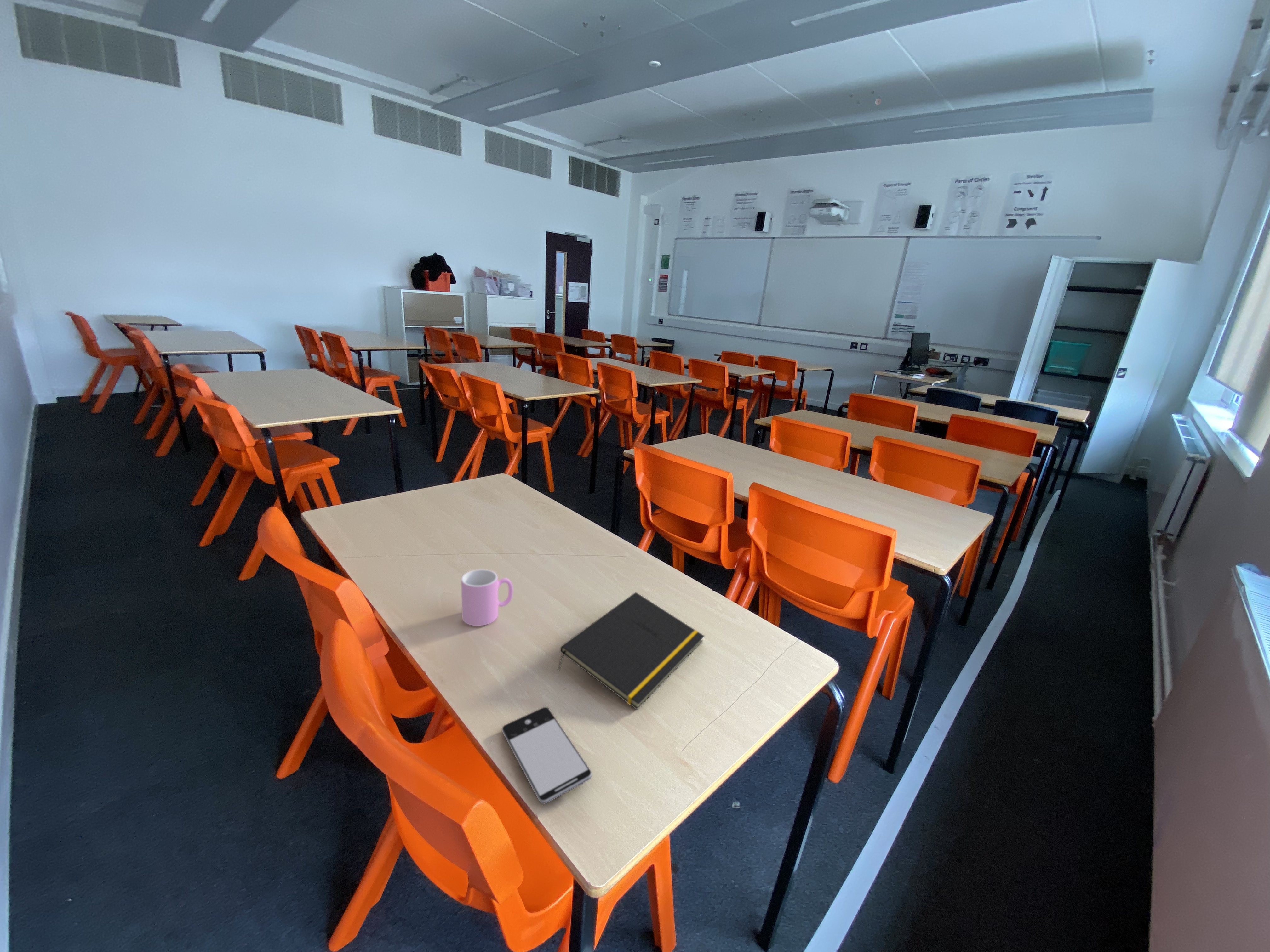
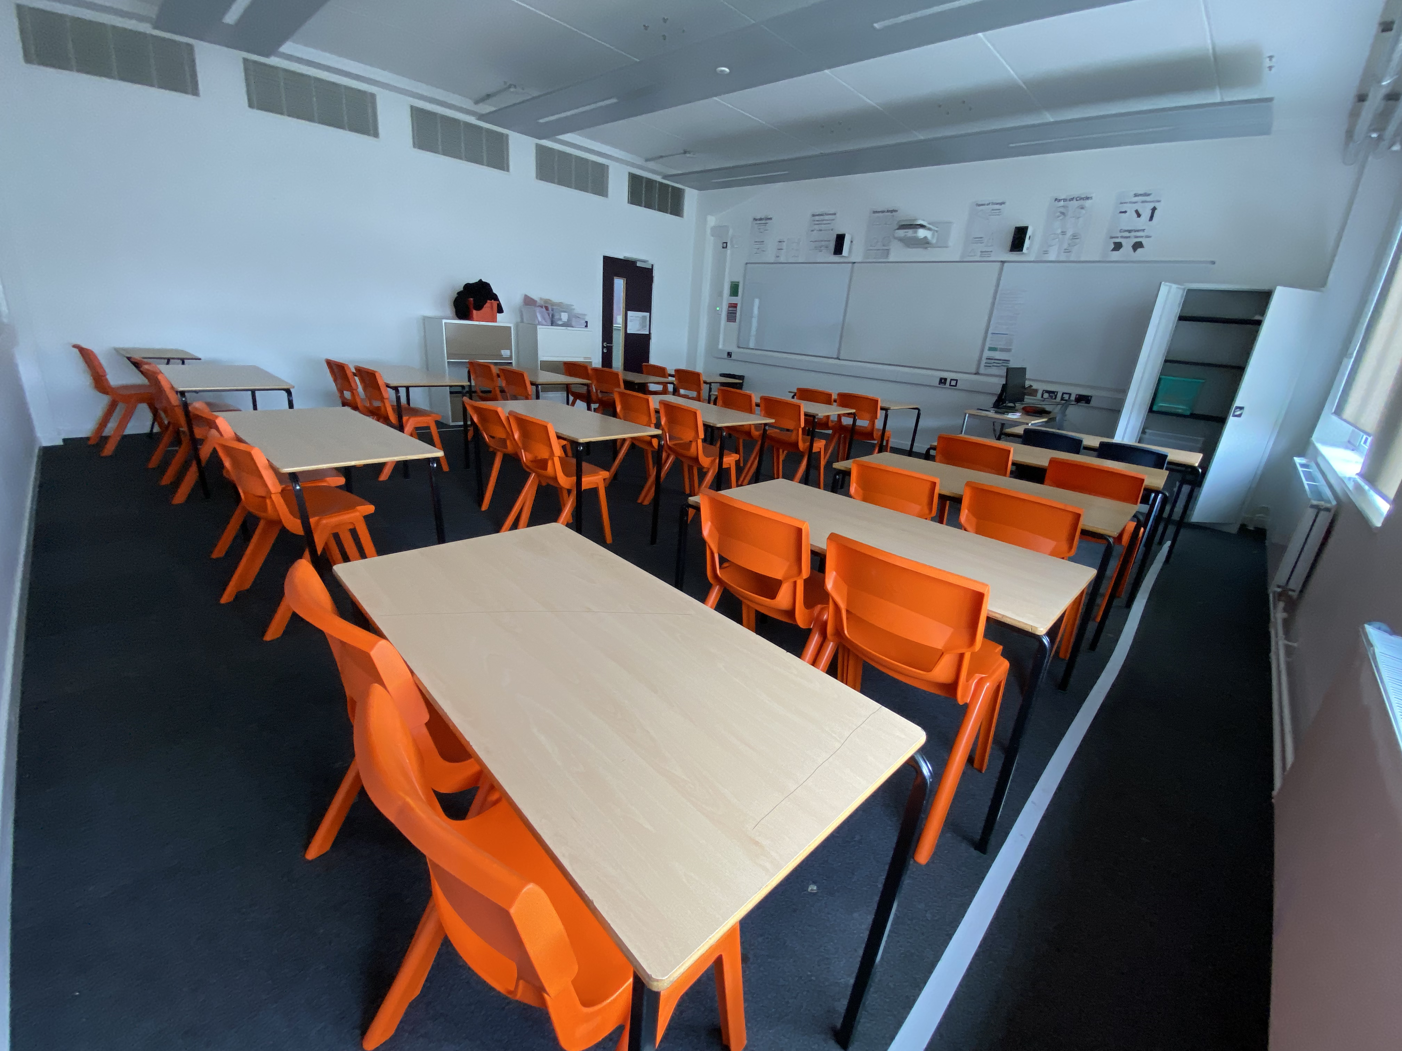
- smoke detector [875,98,882,105]
- smartphone [501,707,592,804]
- notepad [557,592,705,710]
- cup [461,569,513,626]
